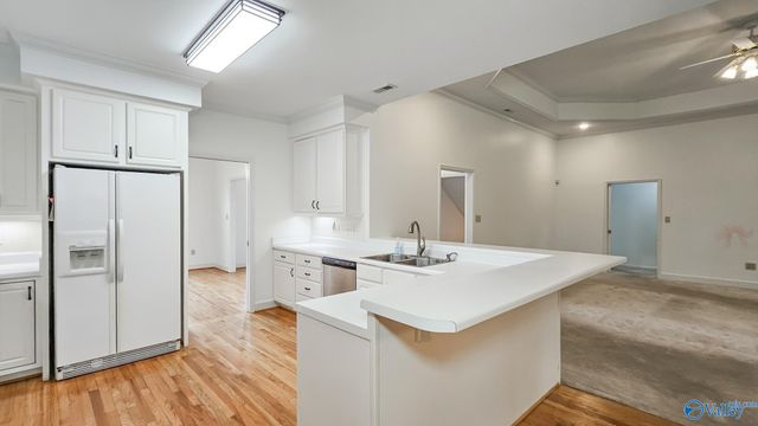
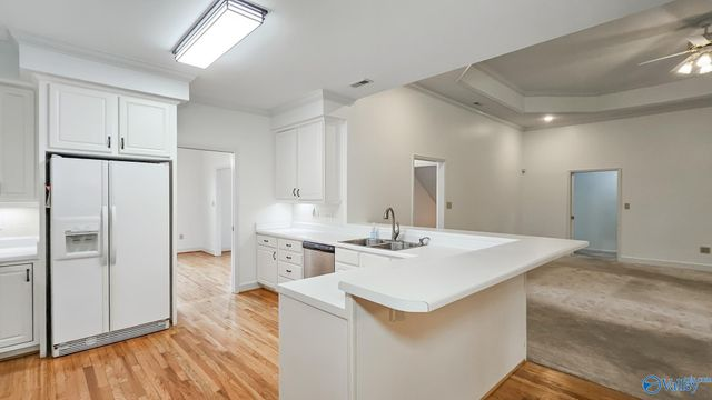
- wall sculpture [711,220,756,253]
